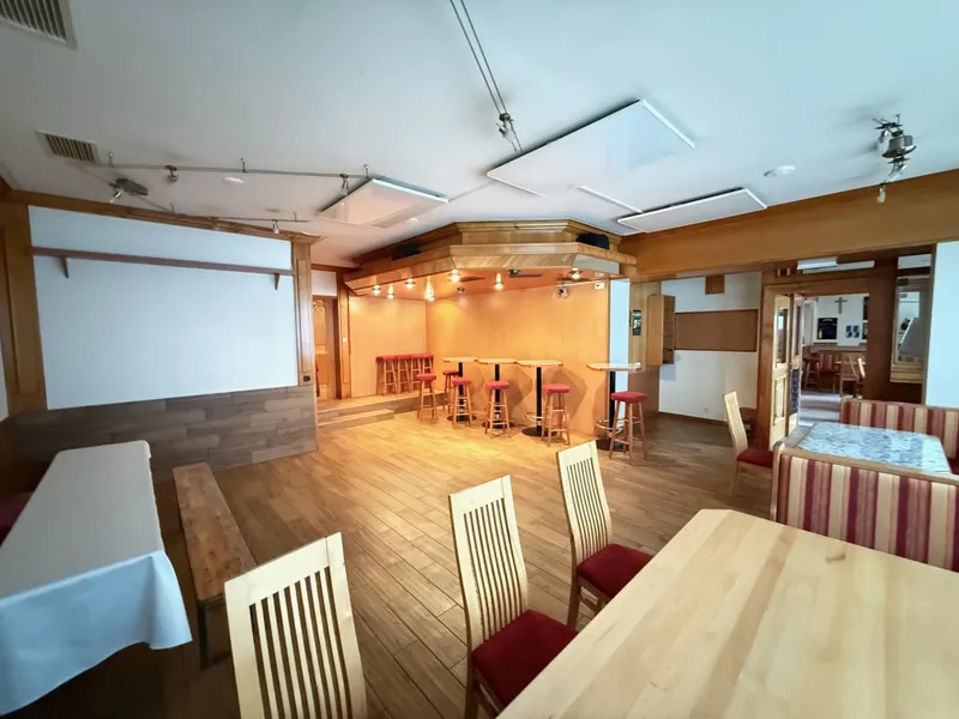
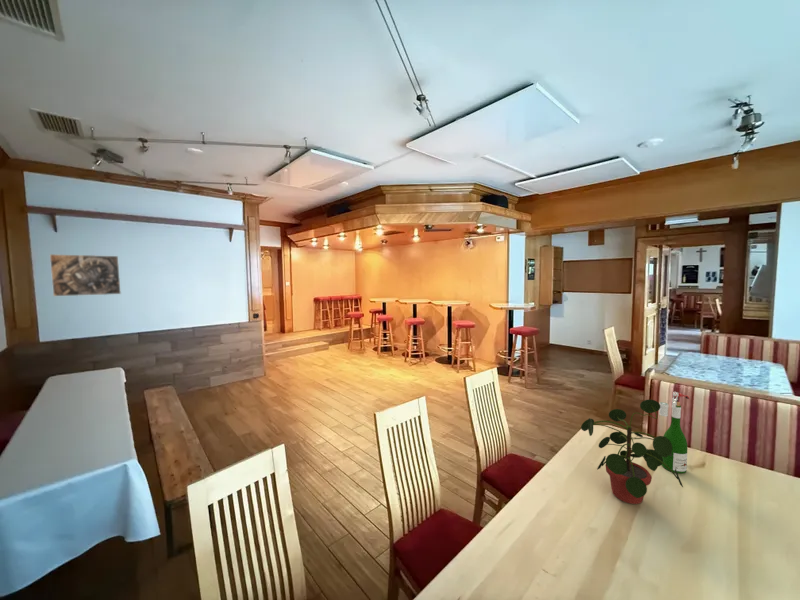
+ potted plant [580,399,684,505]
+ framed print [49,253,122,297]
+ wine bottle [658,391,691,474]
